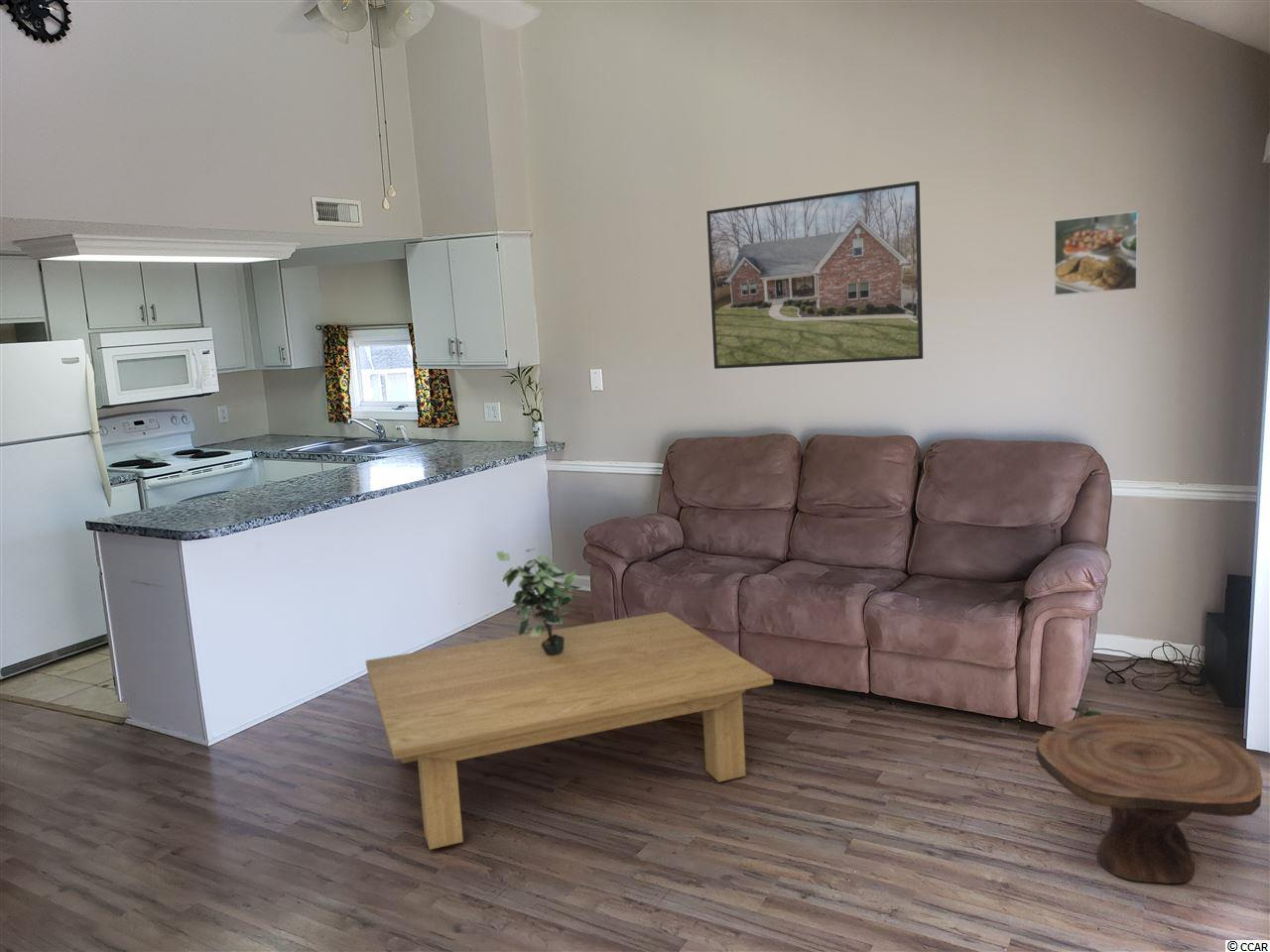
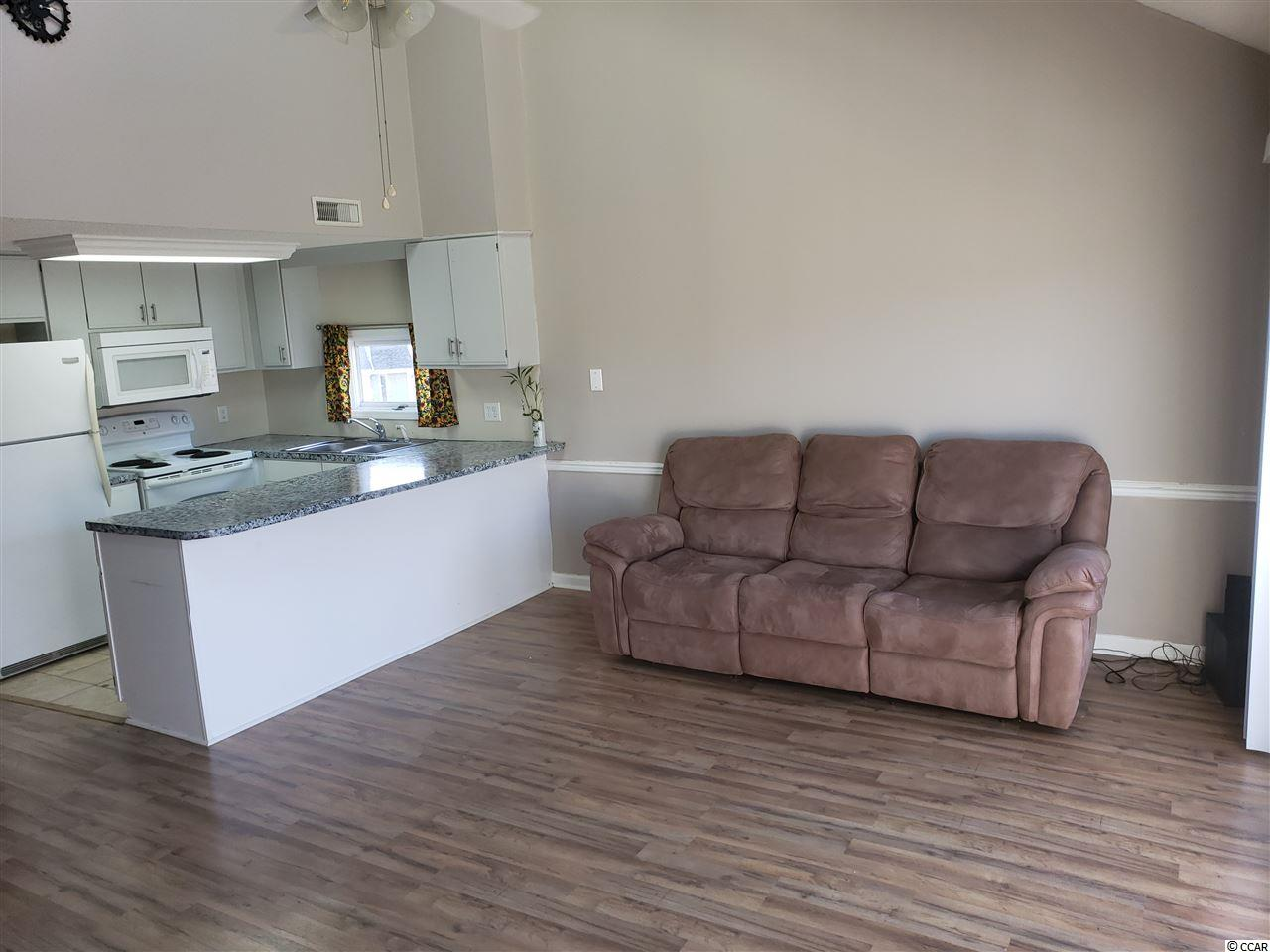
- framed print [705,180,924,370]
- side table [1035,703,1264,885]
- potted plant [495,547,582,655]
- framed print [1053,210,1139,297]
- coffee table [365,611,774,851]
